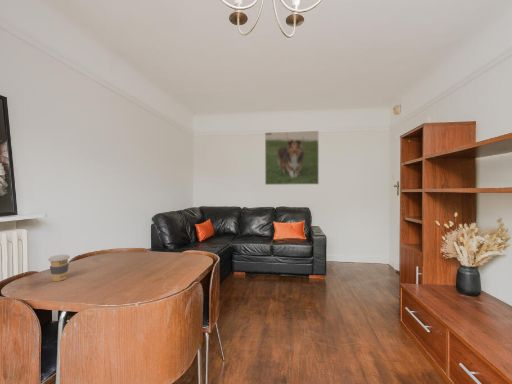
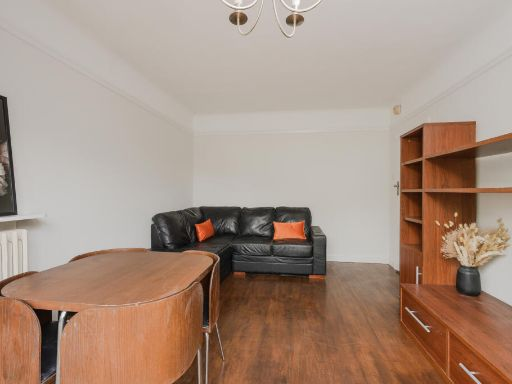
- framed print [264,130,320,186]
- coffee cup [47,254,71,282]
